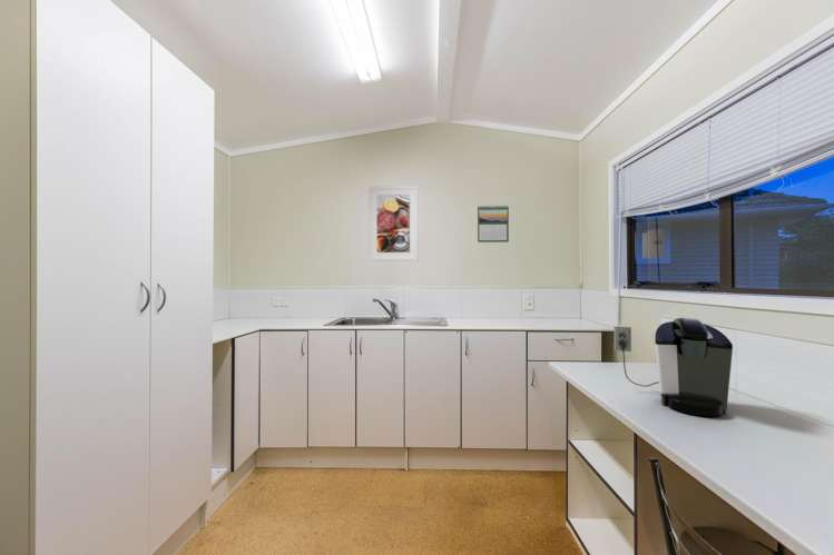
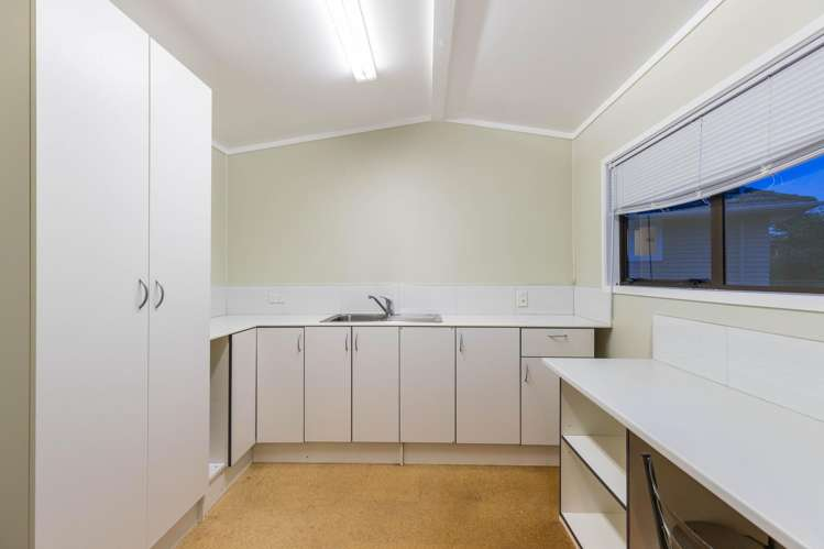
- coffee maker [614,317,734,417]
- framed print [367,185,420,262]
- calendar [477,204,510,244]
